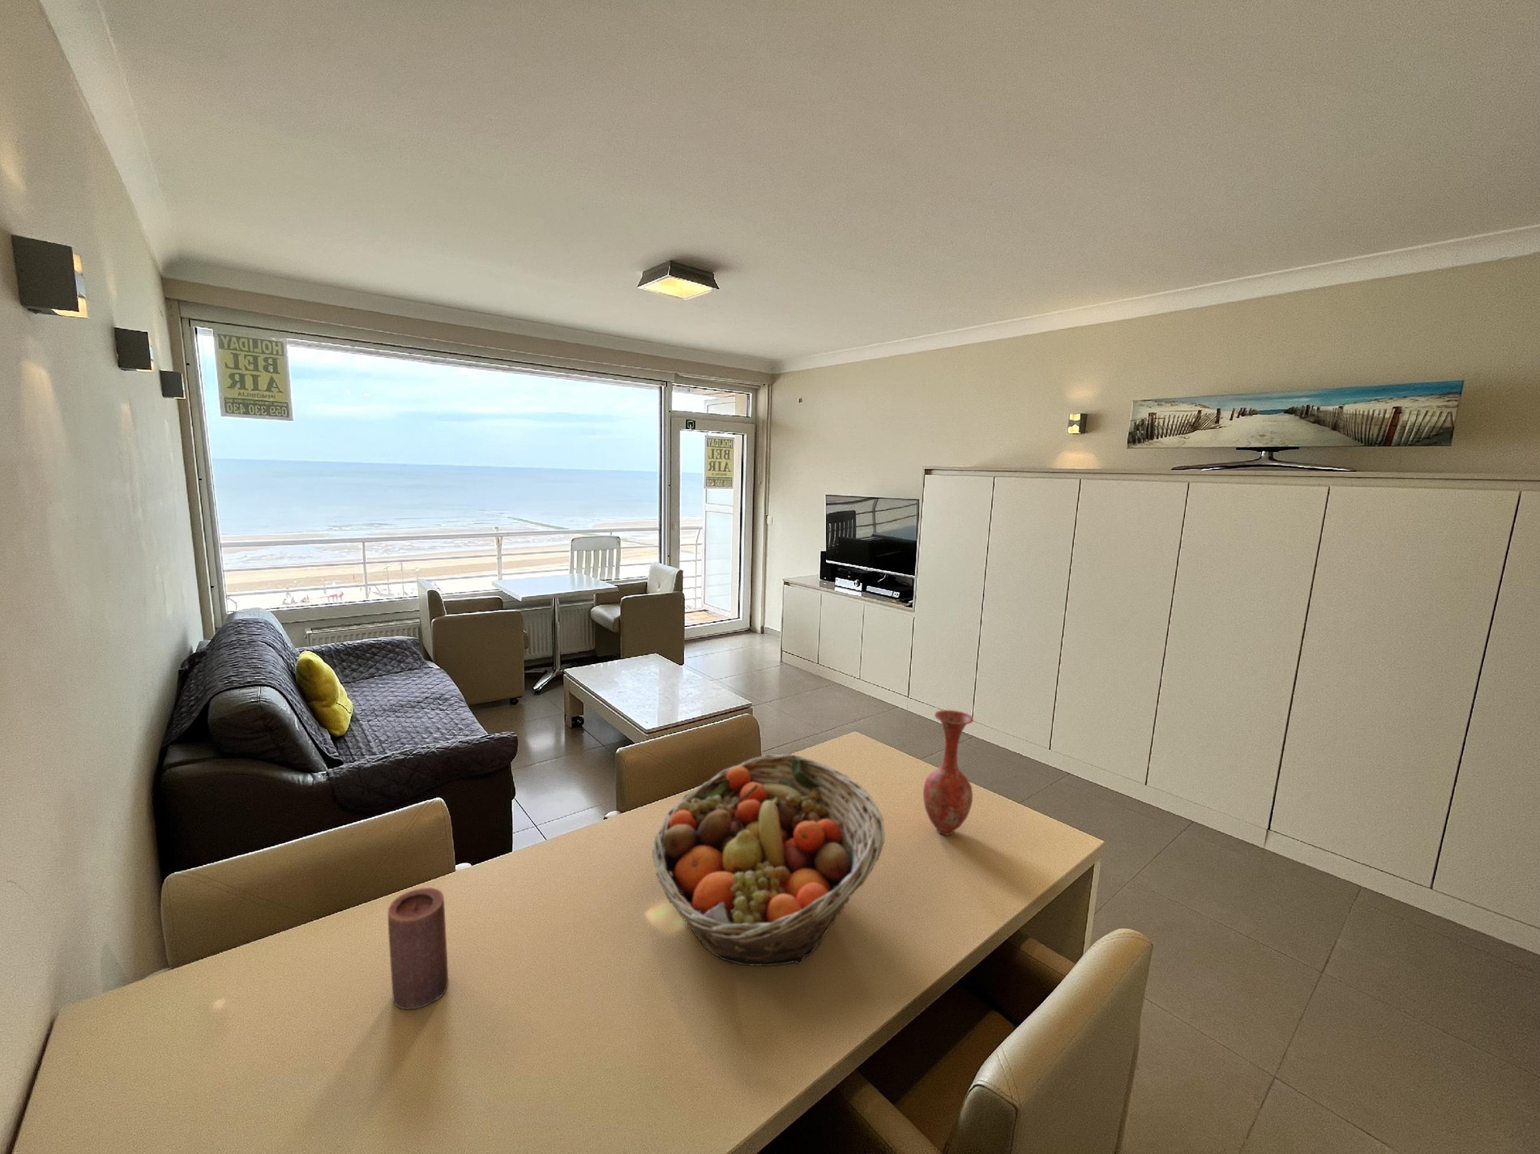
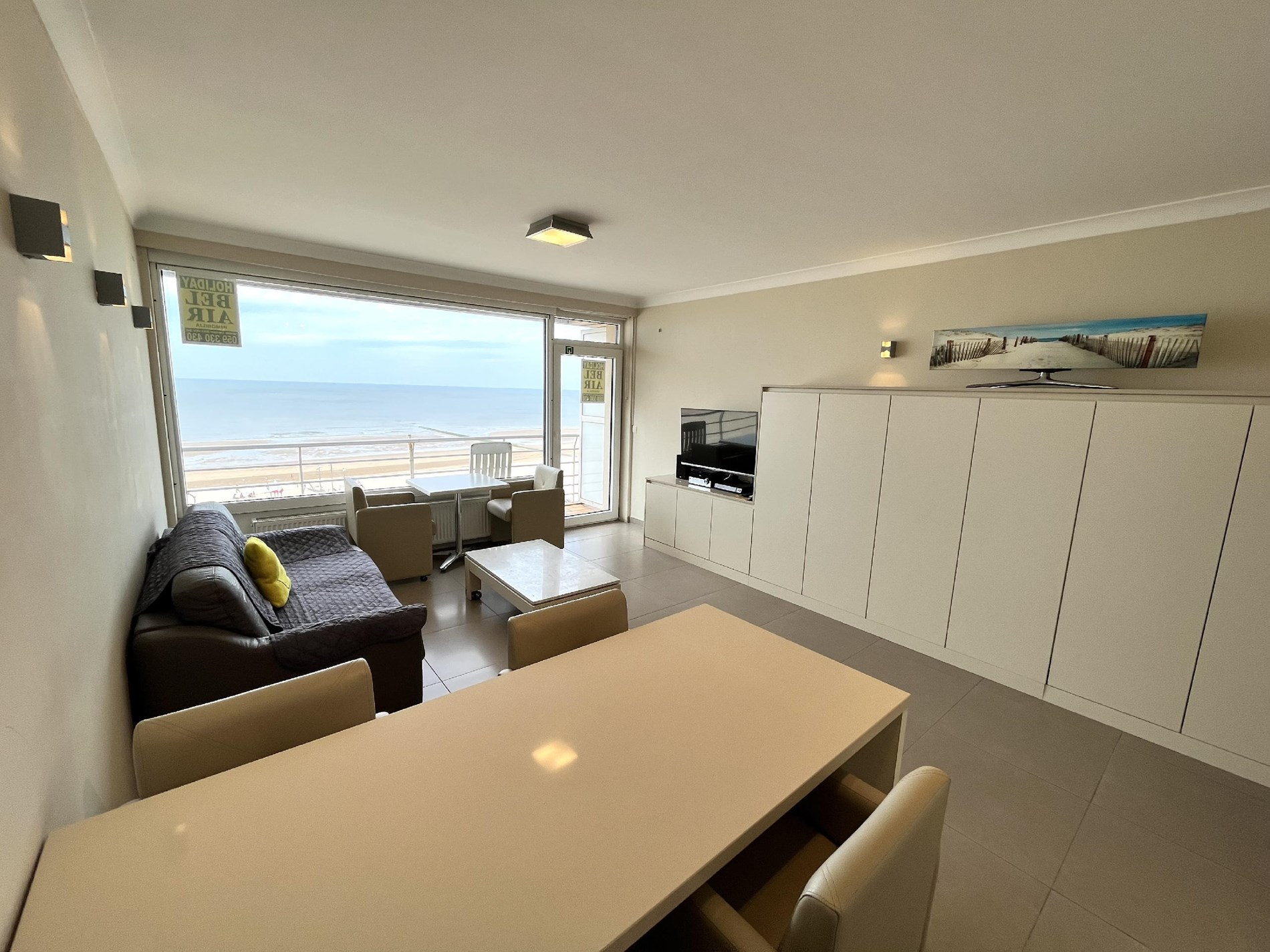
- fruit basket [651,753,886,967]
- vase [923,709,974,835]
- candle [388,887,449,1010]
